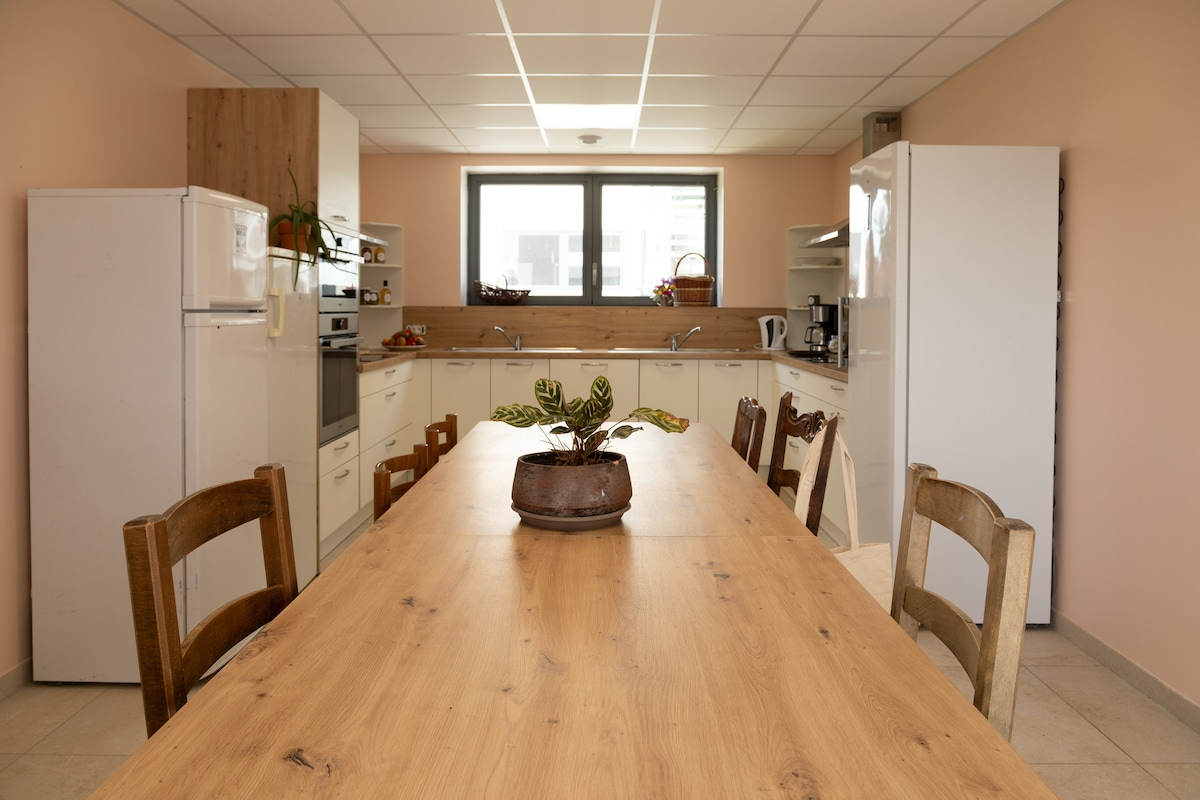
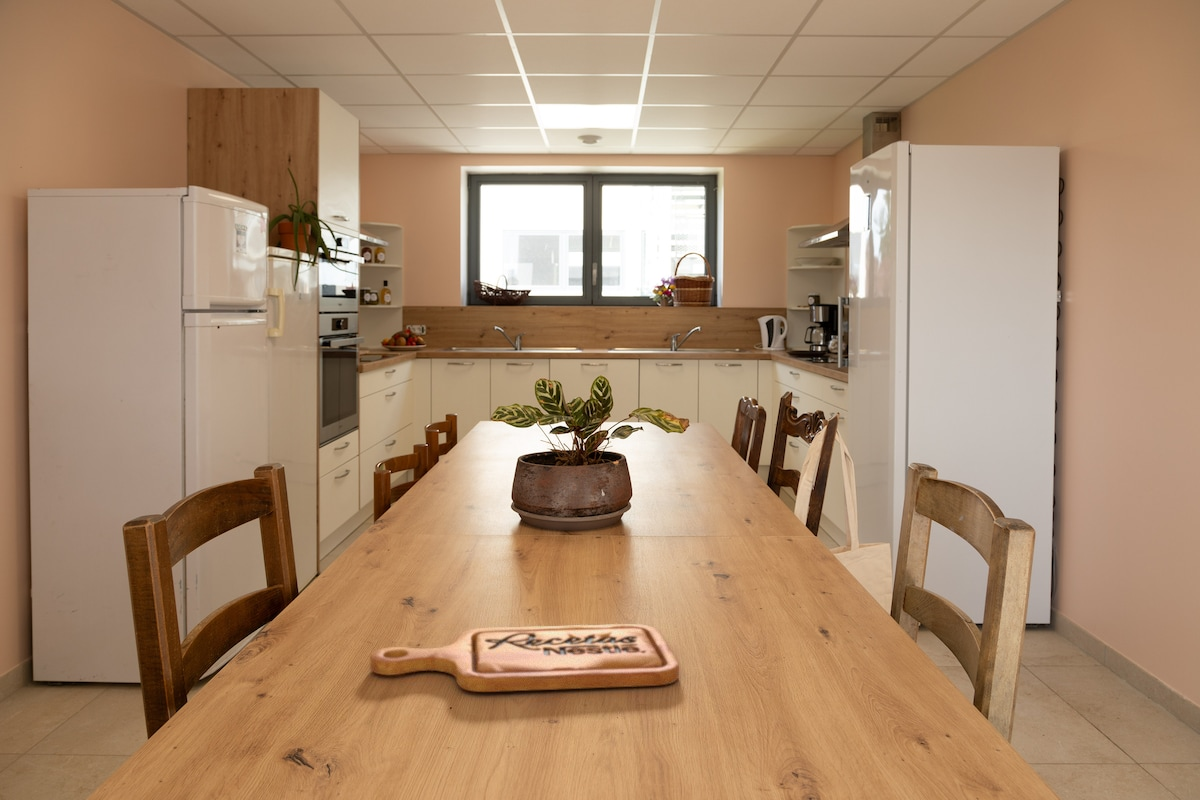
+ cutting board [369,623,680,693]
